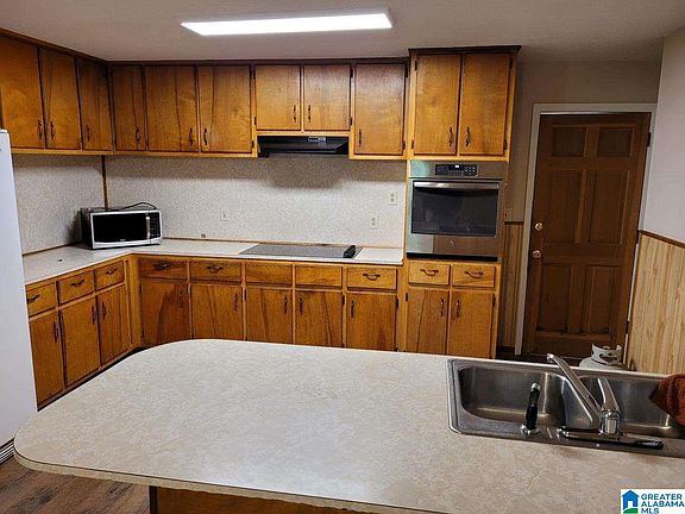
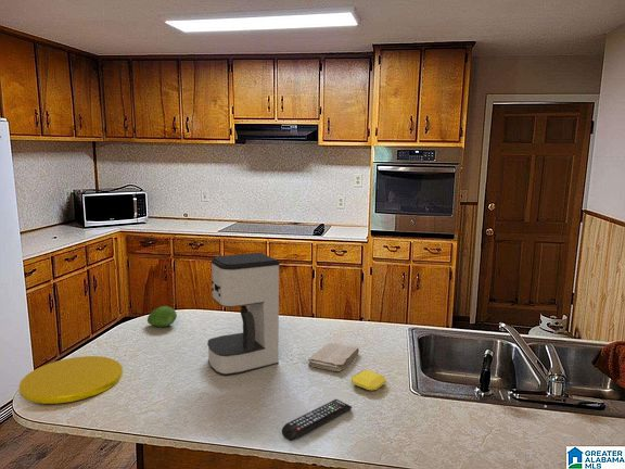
+ plate [17,355,124,405]
+ fruit [146,305,178,328]
+ soap bar [350,368,387,392]
+ coffee maker [206,252,281,377]
+ remote control [281,398,353,442]
+ washcloth [307,342,360,372]
